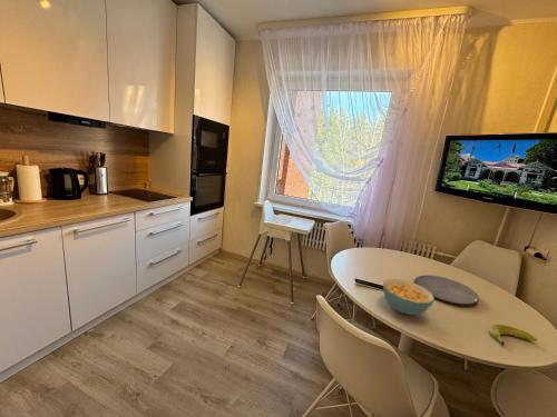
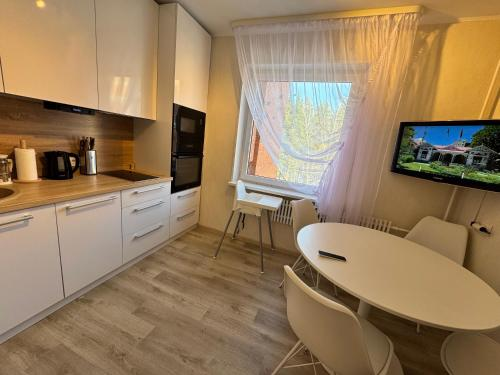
- banana [489,324,538,347]
- plate [413,275,480,306]
- cereal bowl [382,278,436,316]
